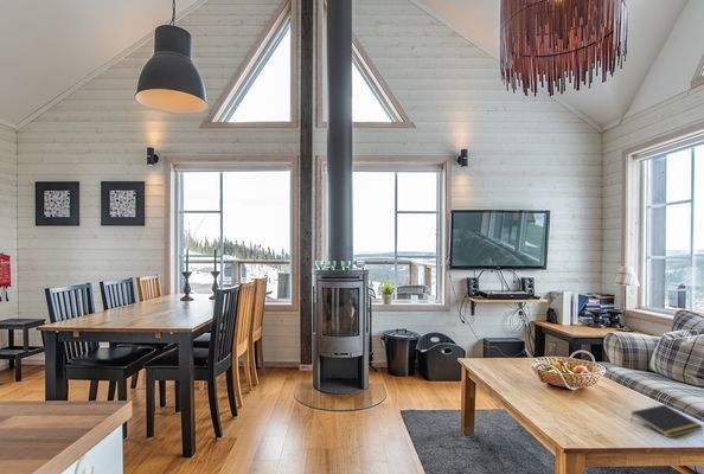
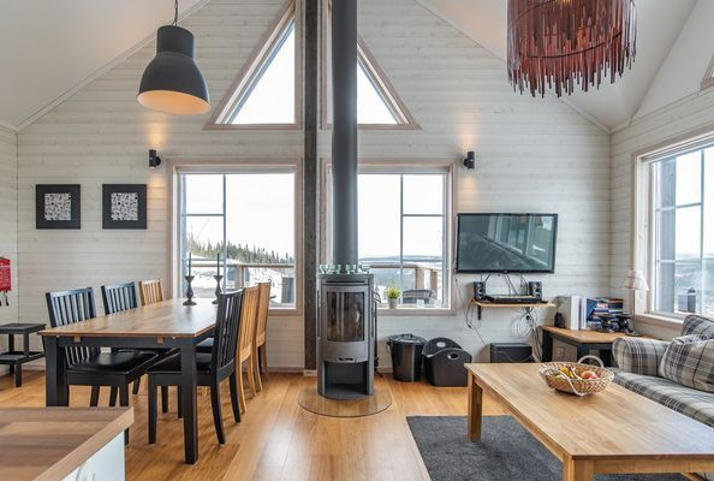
- notepad [629,404,704,438]
